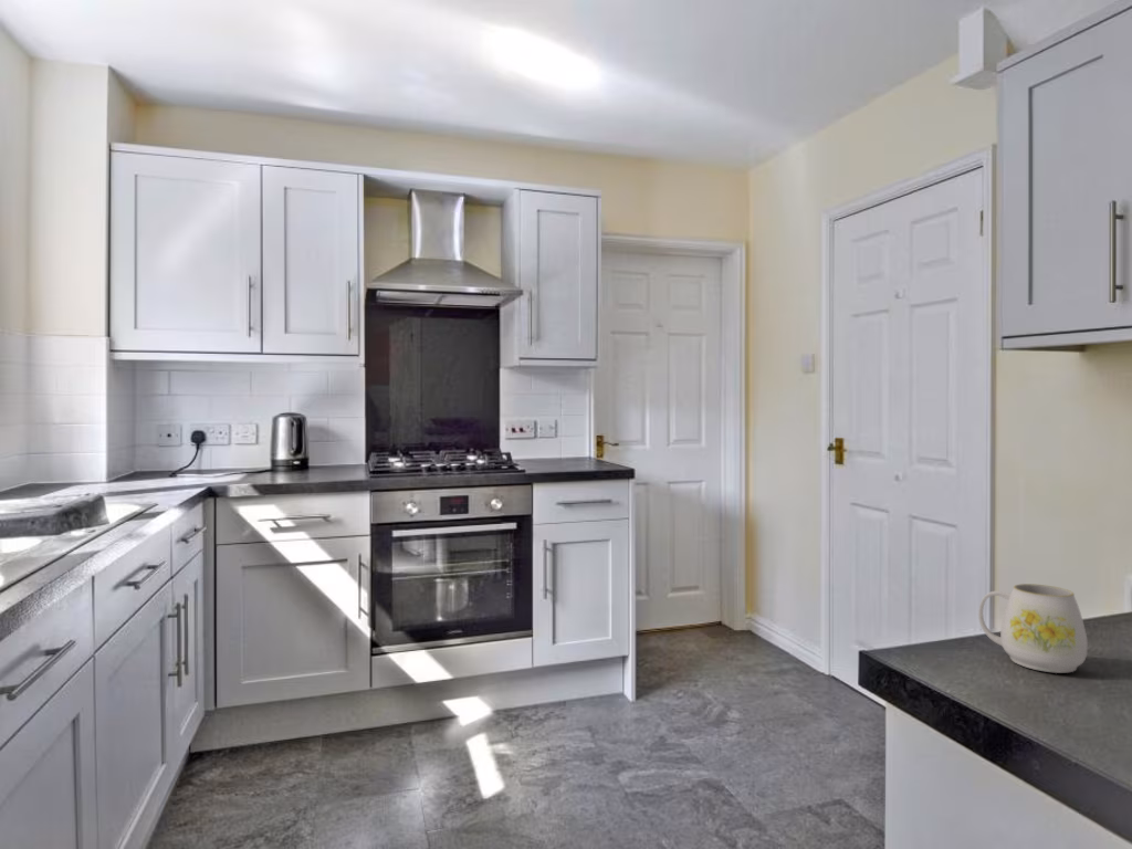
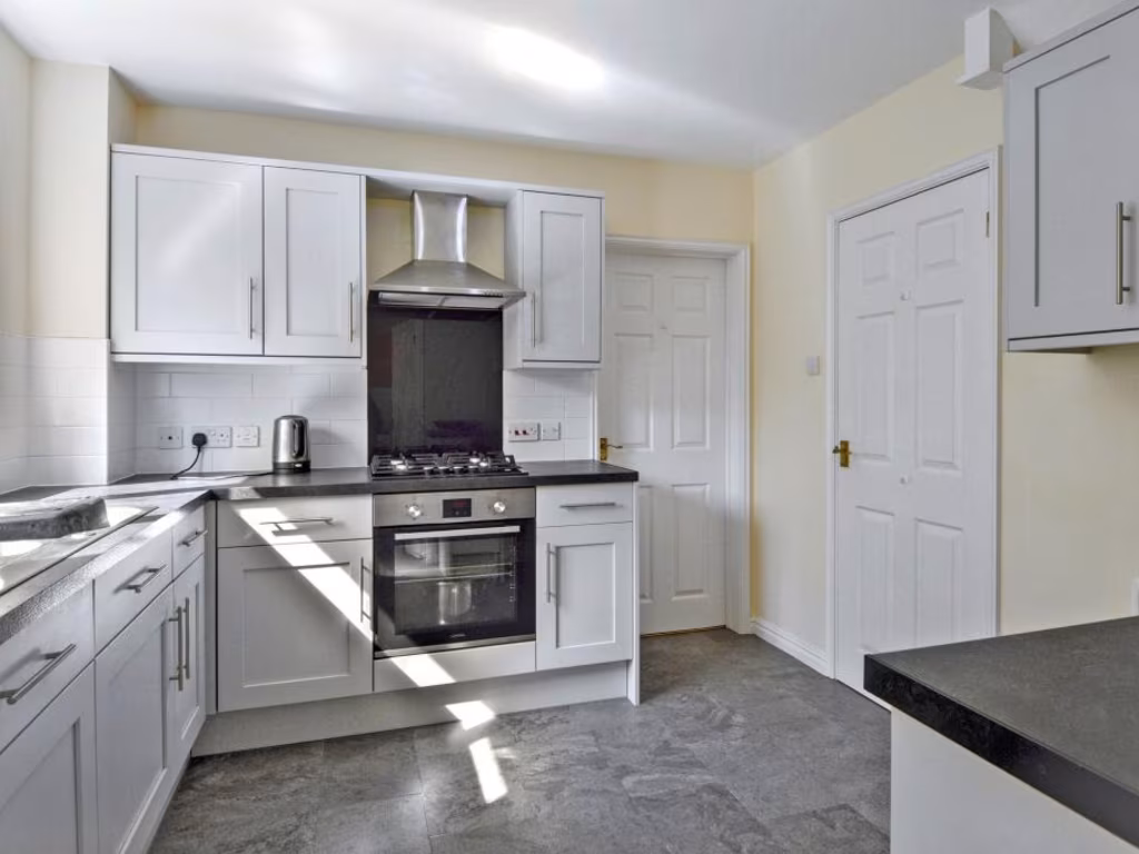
- mug [977,583,1089,674]
